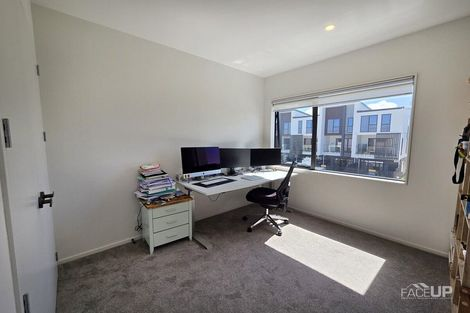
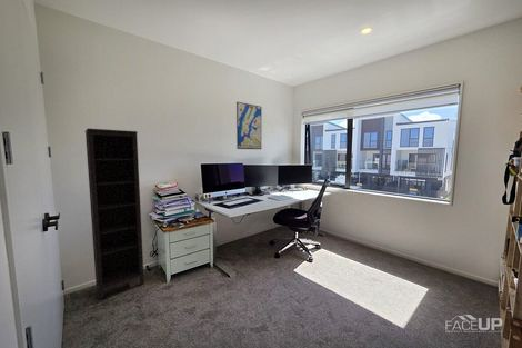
+ wall art [235,101,262,150]
+ bookcase [84,128,145,300]
